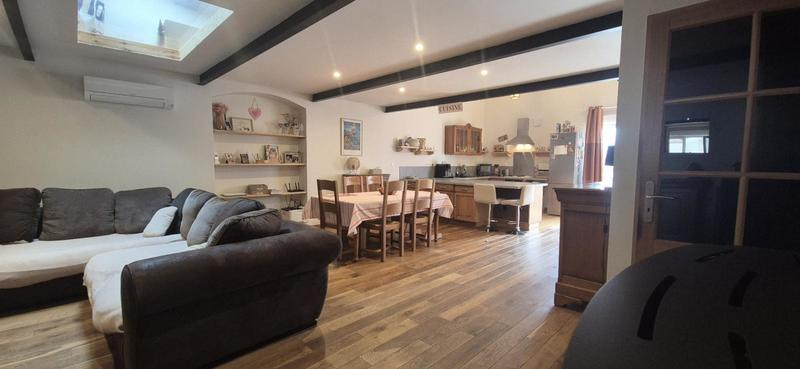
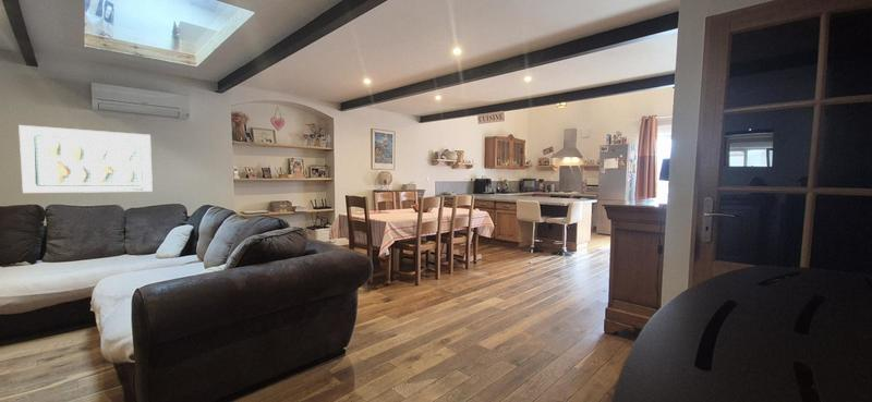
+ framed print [17,124,154,194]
